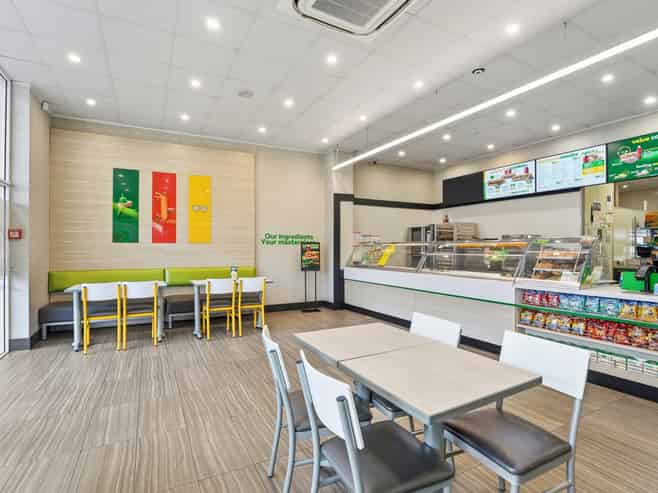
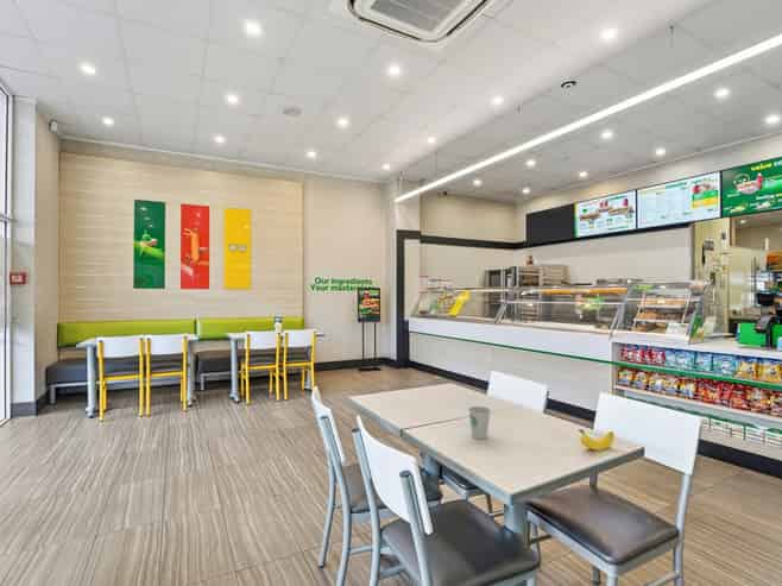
+ paper cup [467,405,492,440]
+ banana [578,428,616,452]
